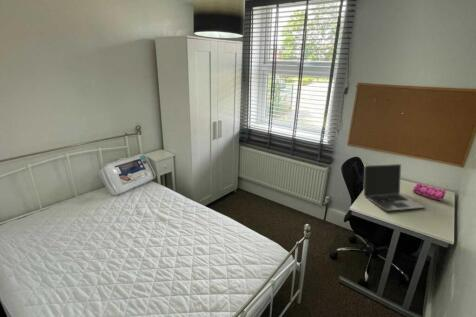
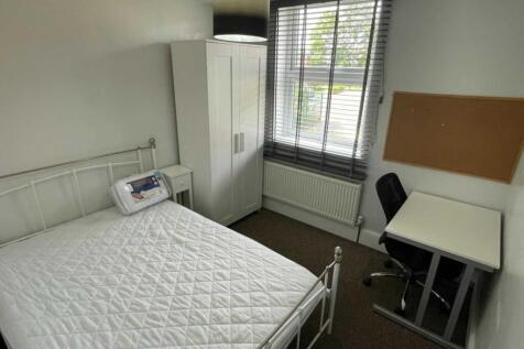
- pencil case [412,182,447,202]
- laptop [363,163,426,212]
